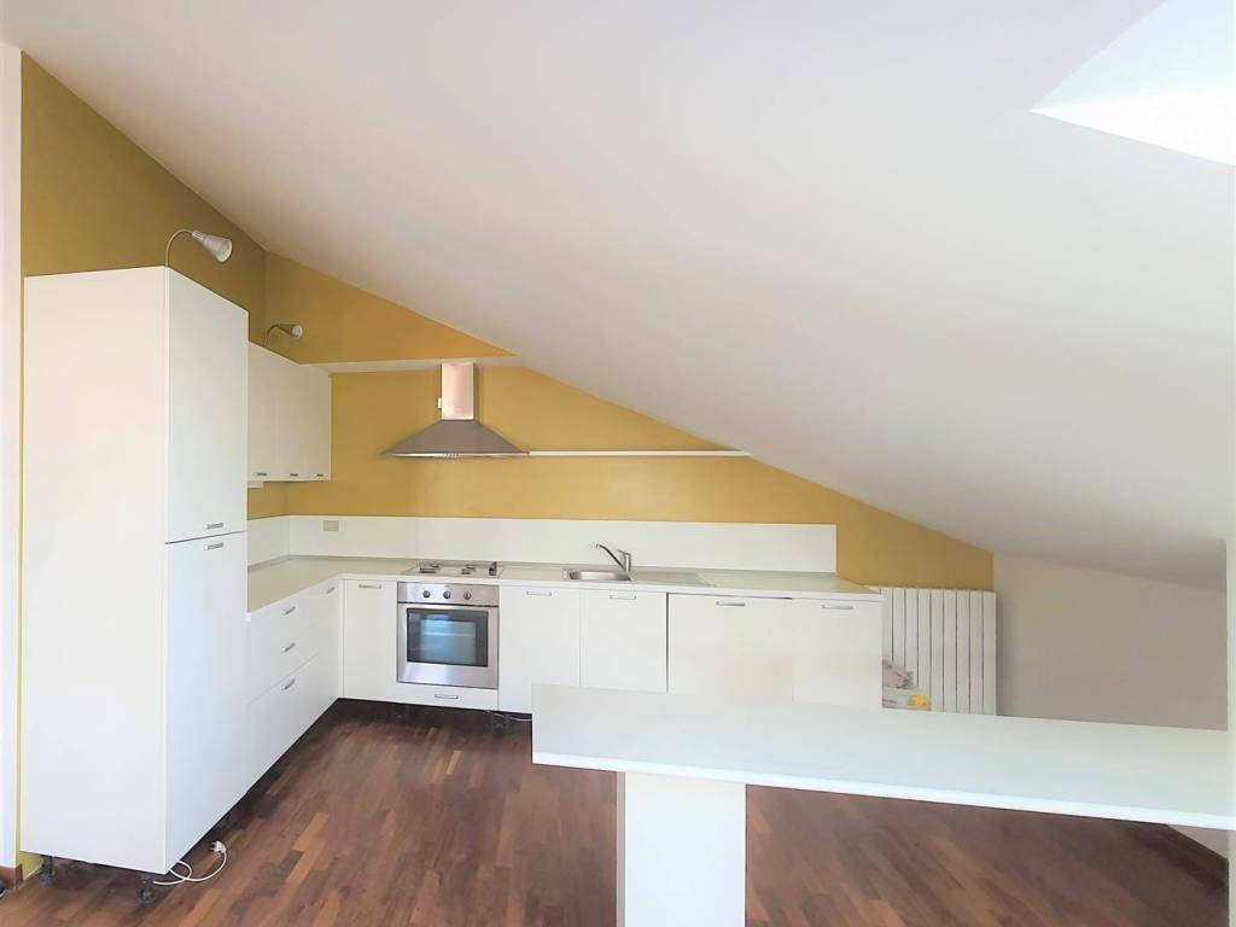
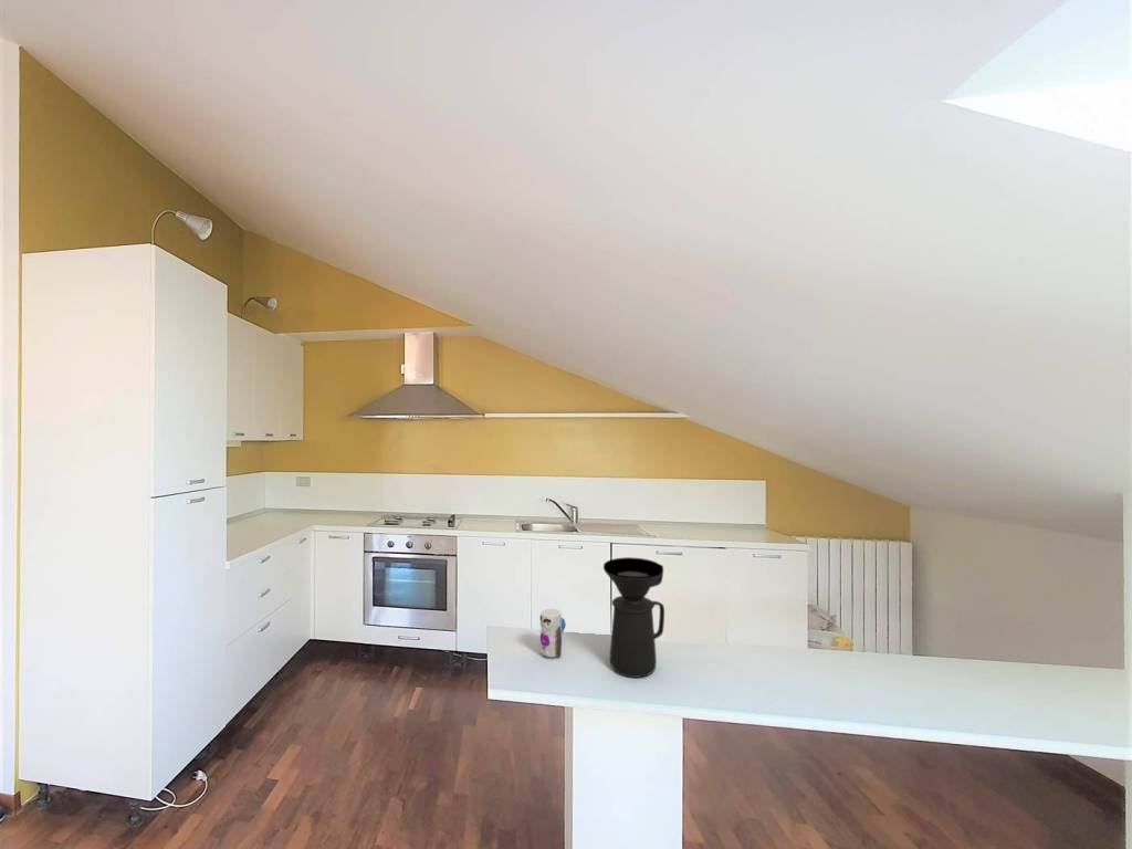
+ toy [539,608,567,659]
+ coffee maker [602,556,665,679]
